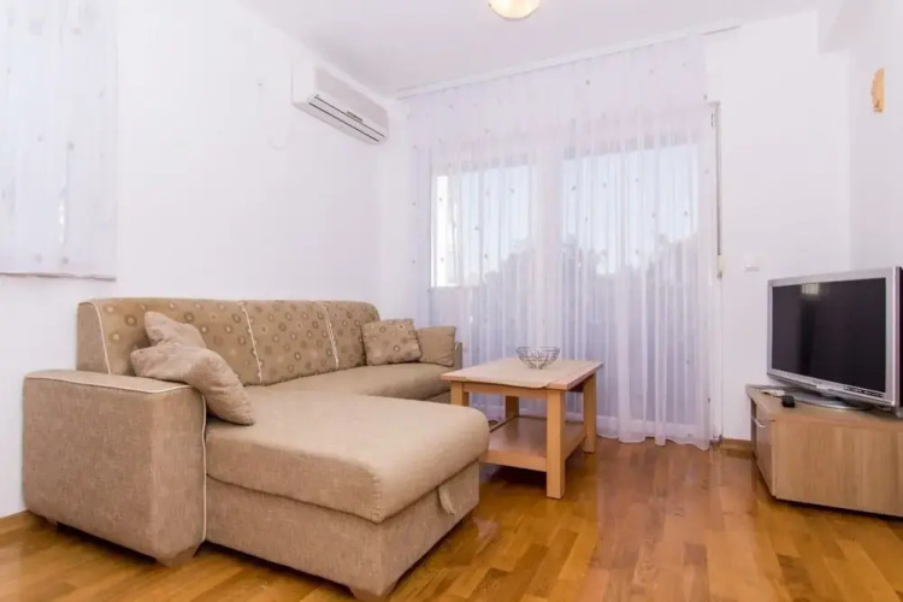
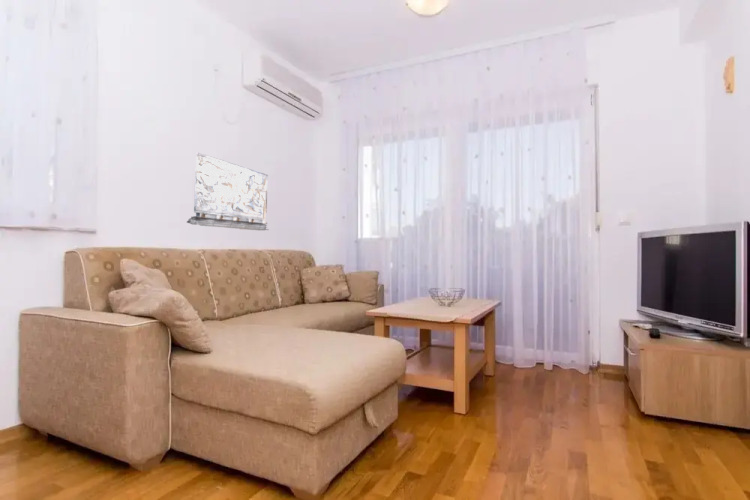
+ relief panel [186,151,270,231]
